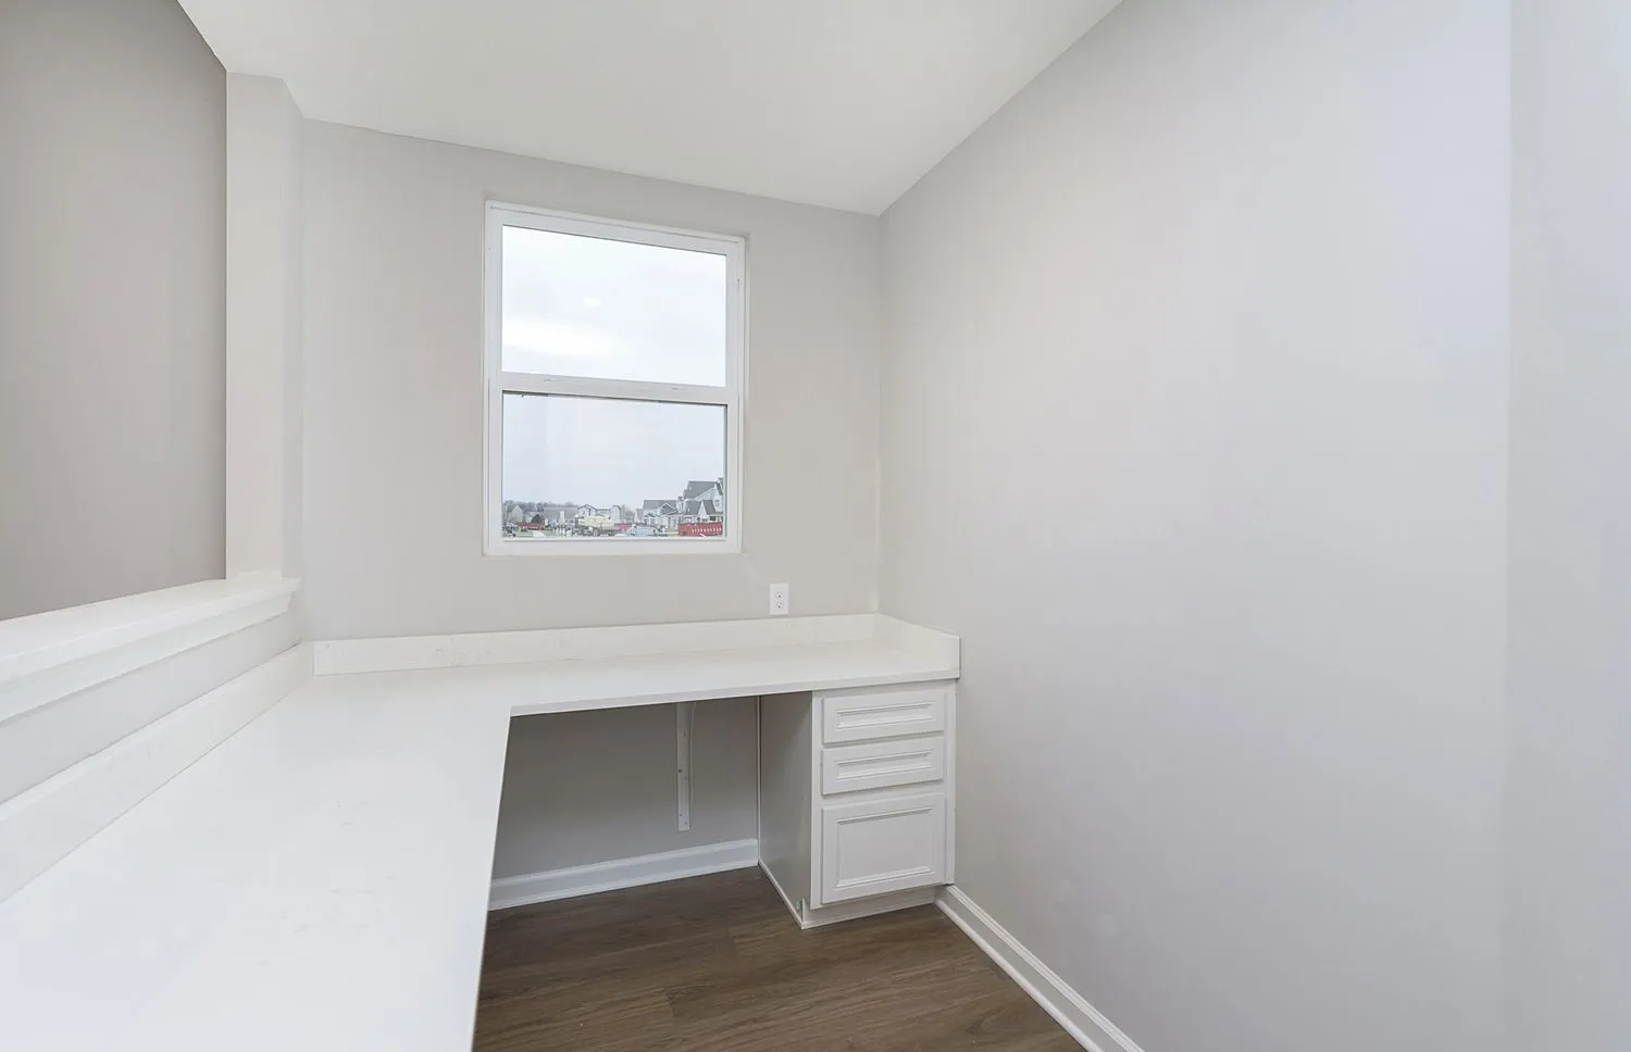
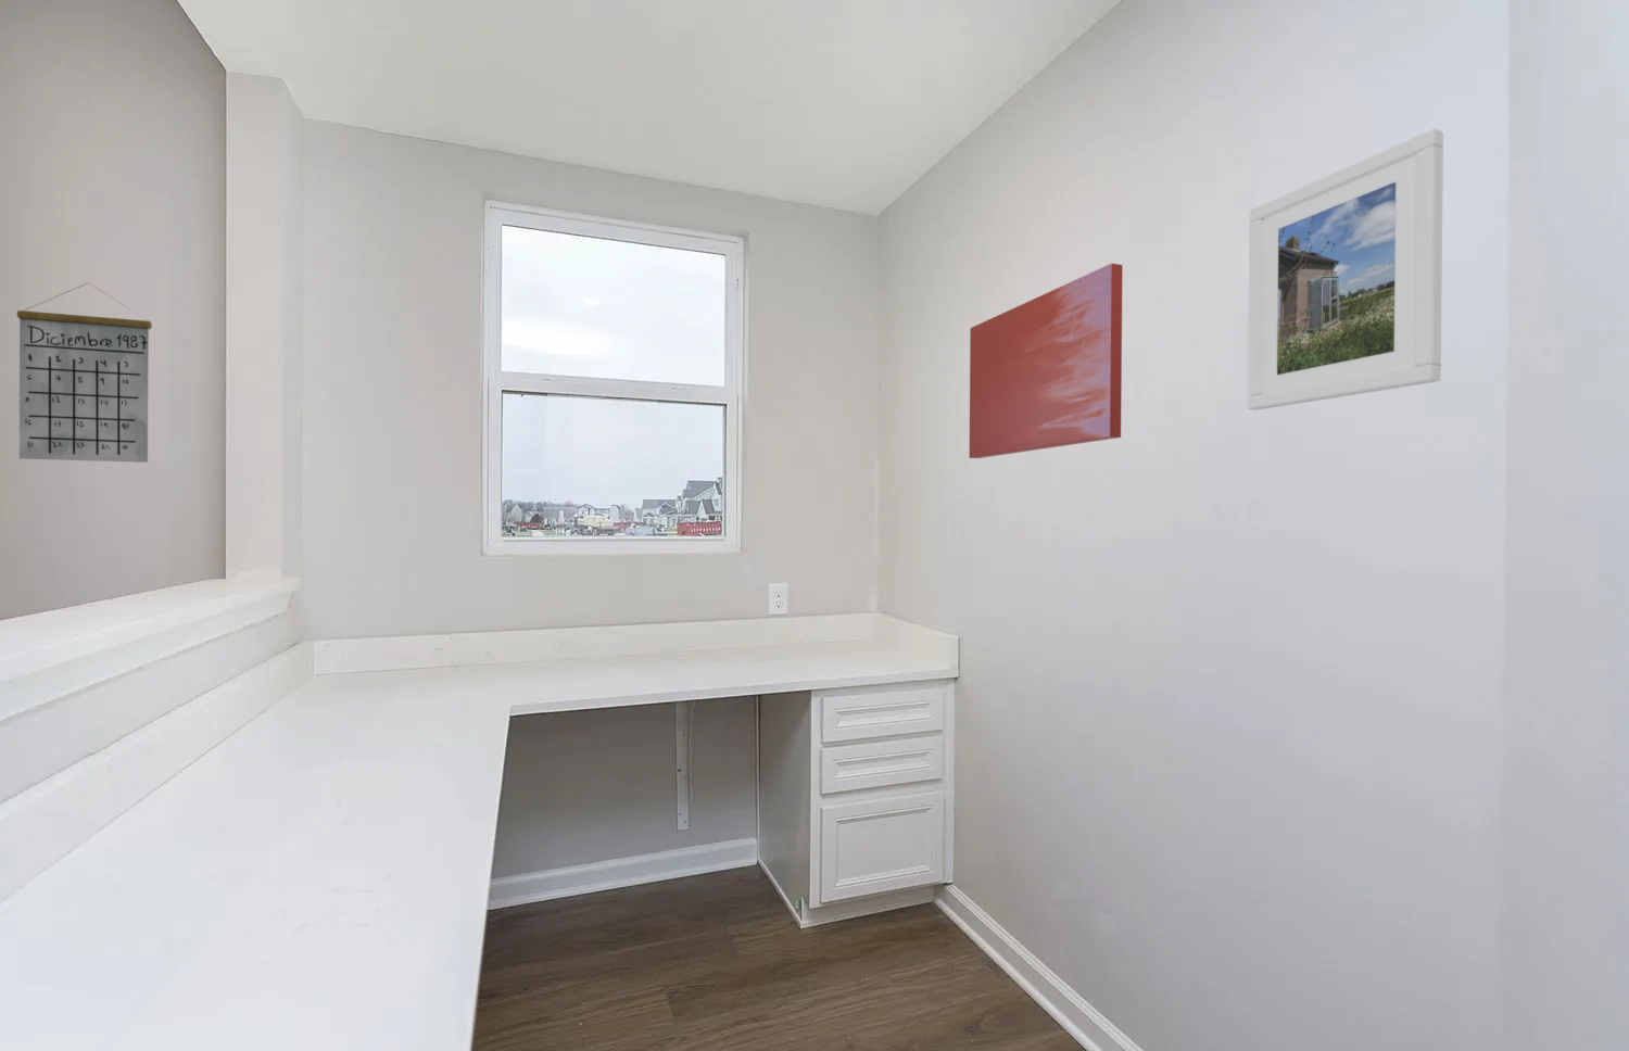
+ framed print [1247,128,1445,412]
+ calendar [17,281,153,463]
+ wall art [969,262,1124,460]
